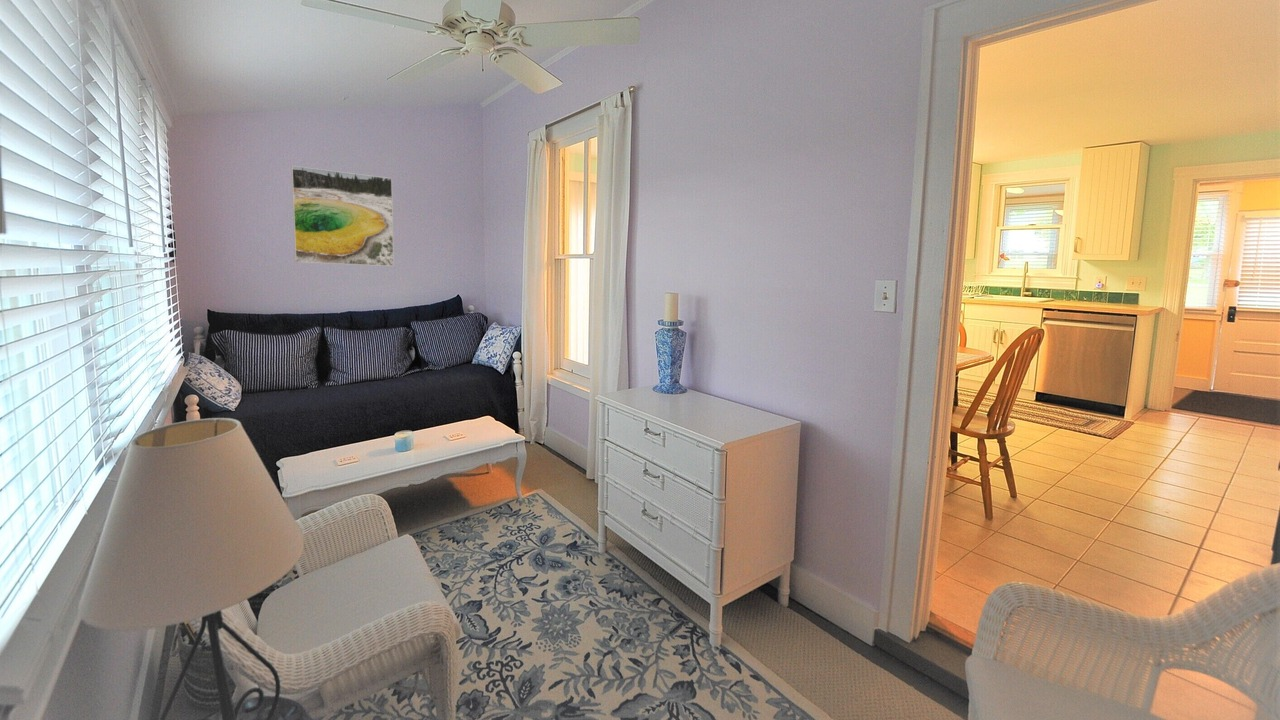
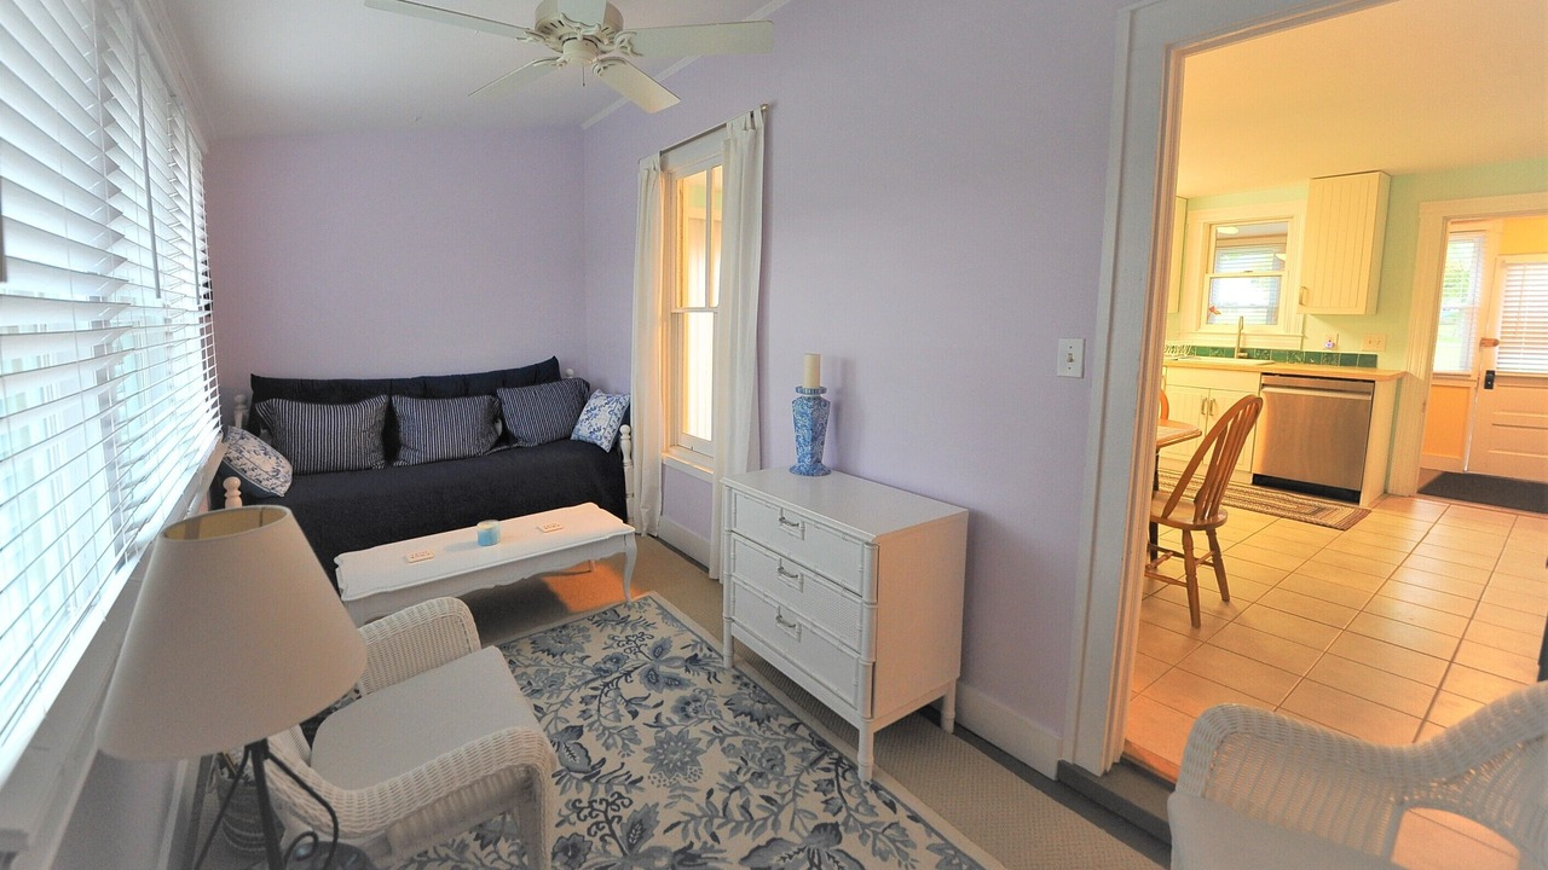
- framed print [290,165,395,267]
